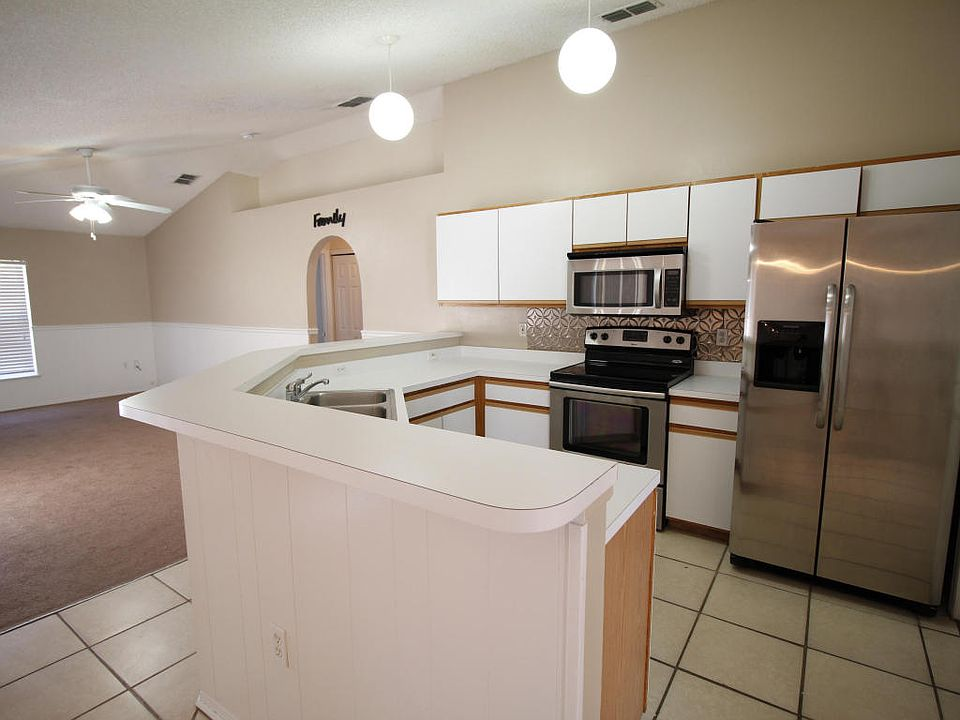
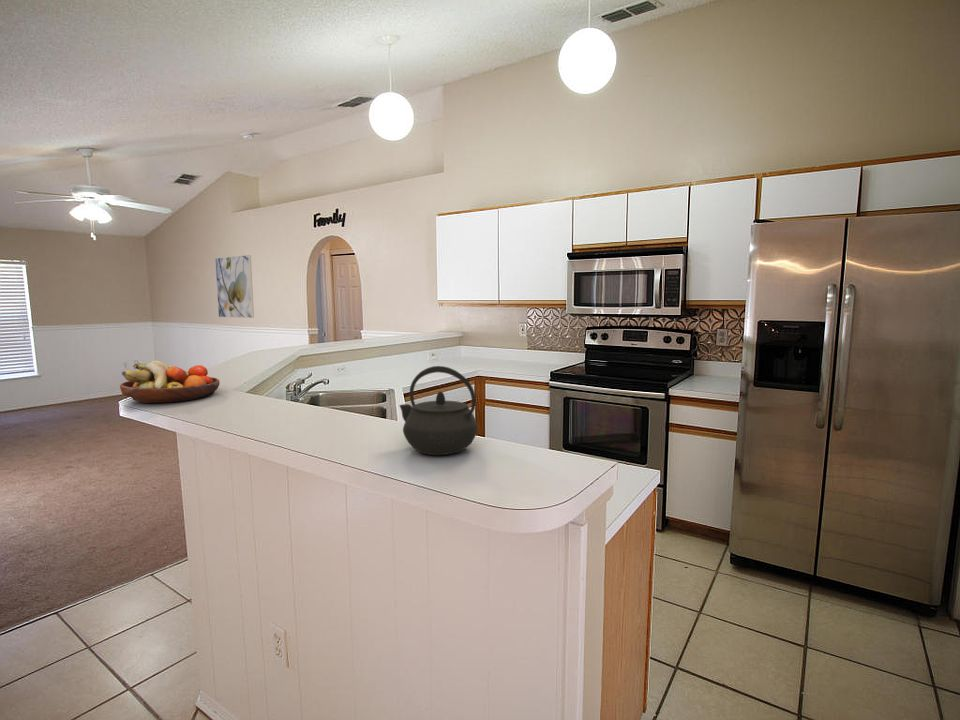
+ fruit bowl [119,360,221,404]
+ kettle [398,365,479,456]
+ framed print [214,254,255,319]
